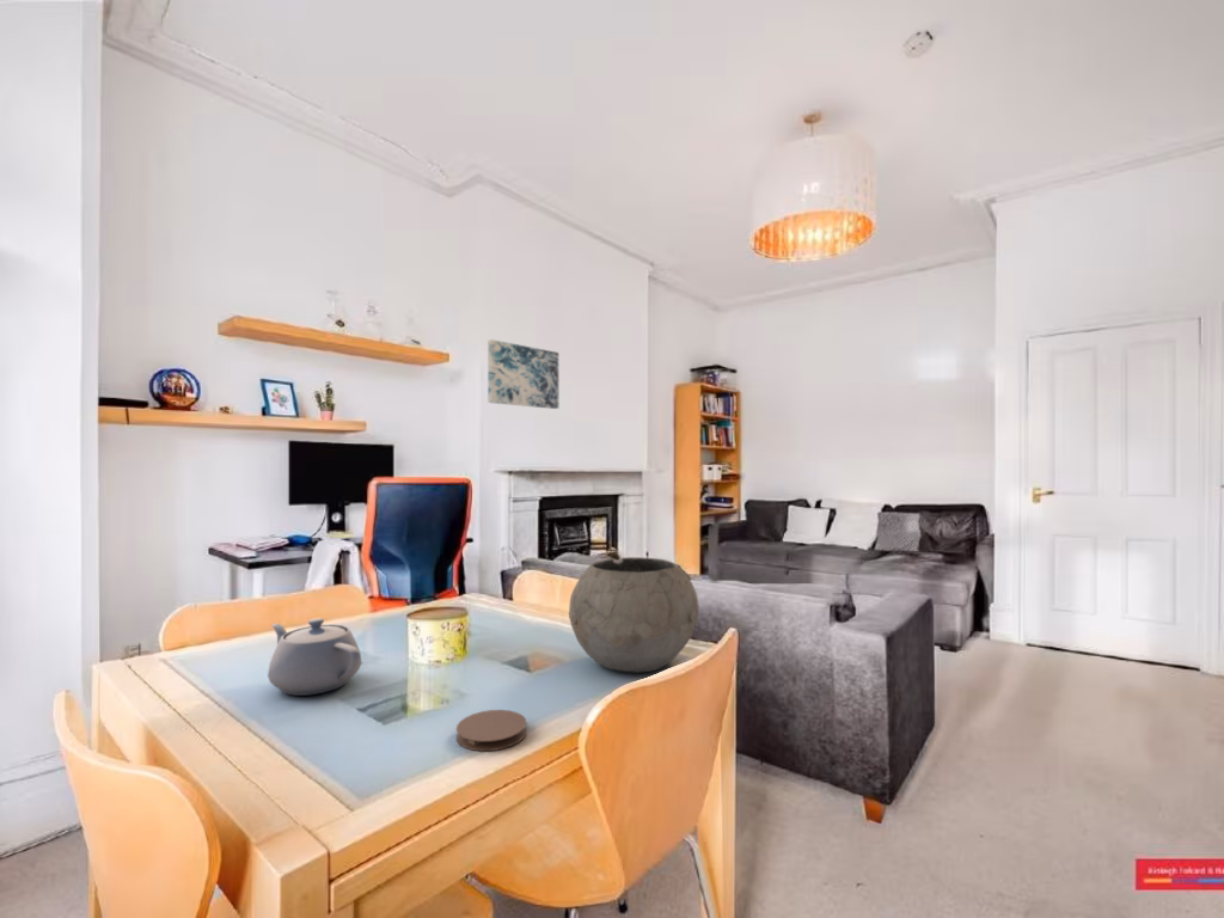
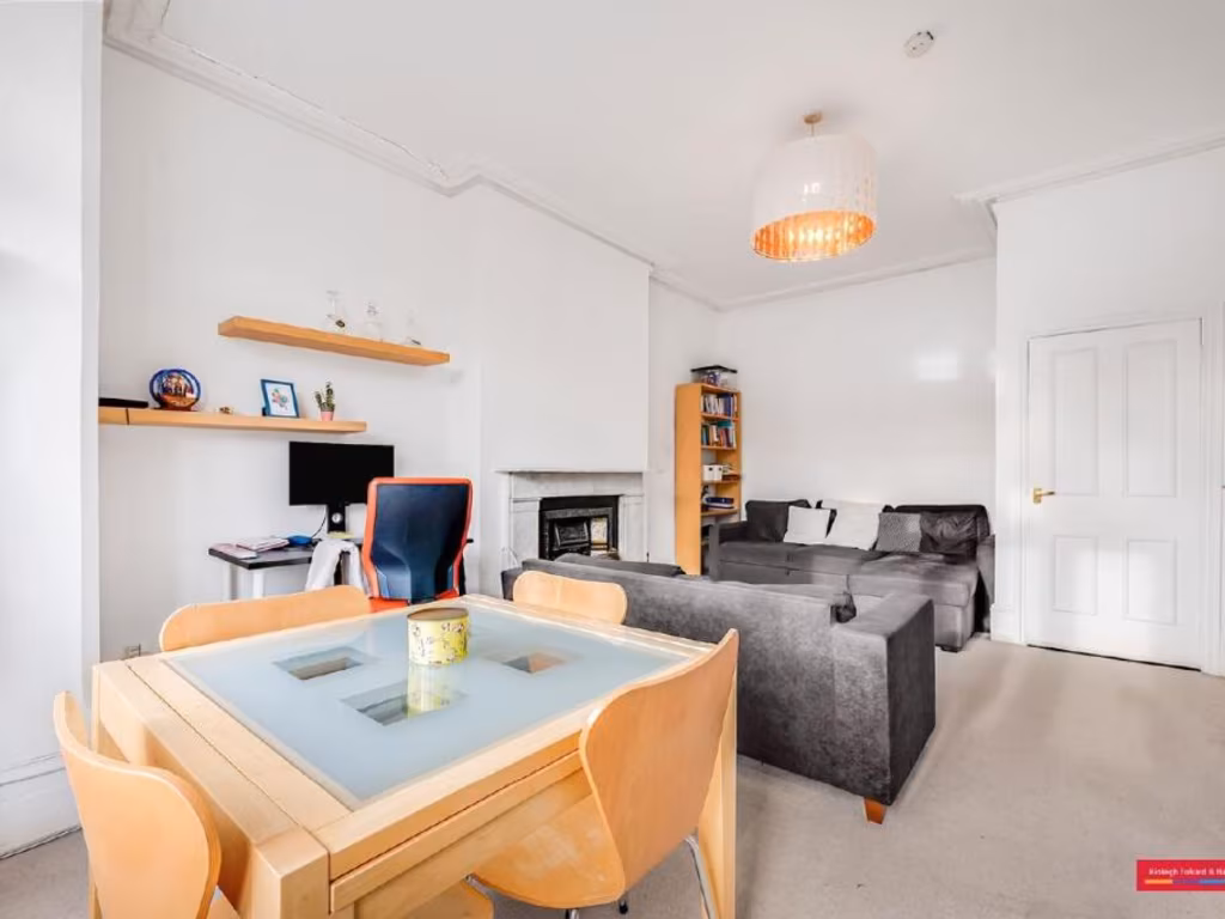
- wall art [486,338,559,410]
- coaster [455,709,527,752]
- teapot [267,617,362,697]
- bowl [568,556,700,674]
